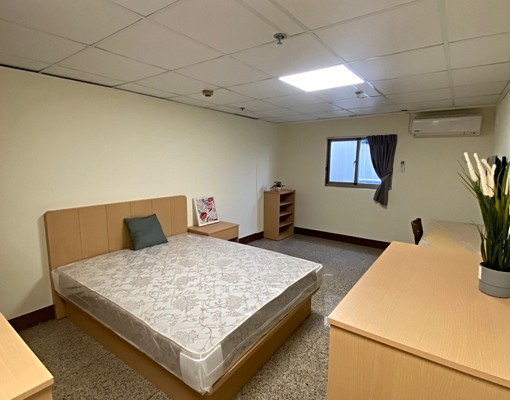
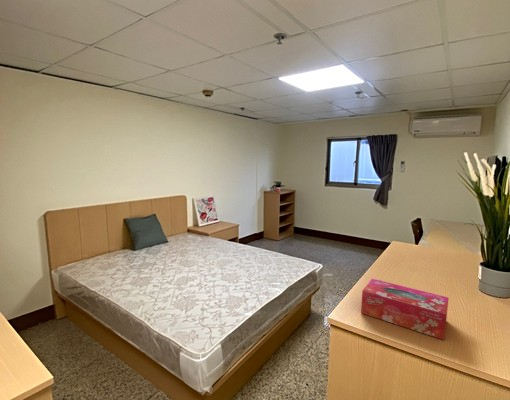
+ tissue box [360,278,450,341]
